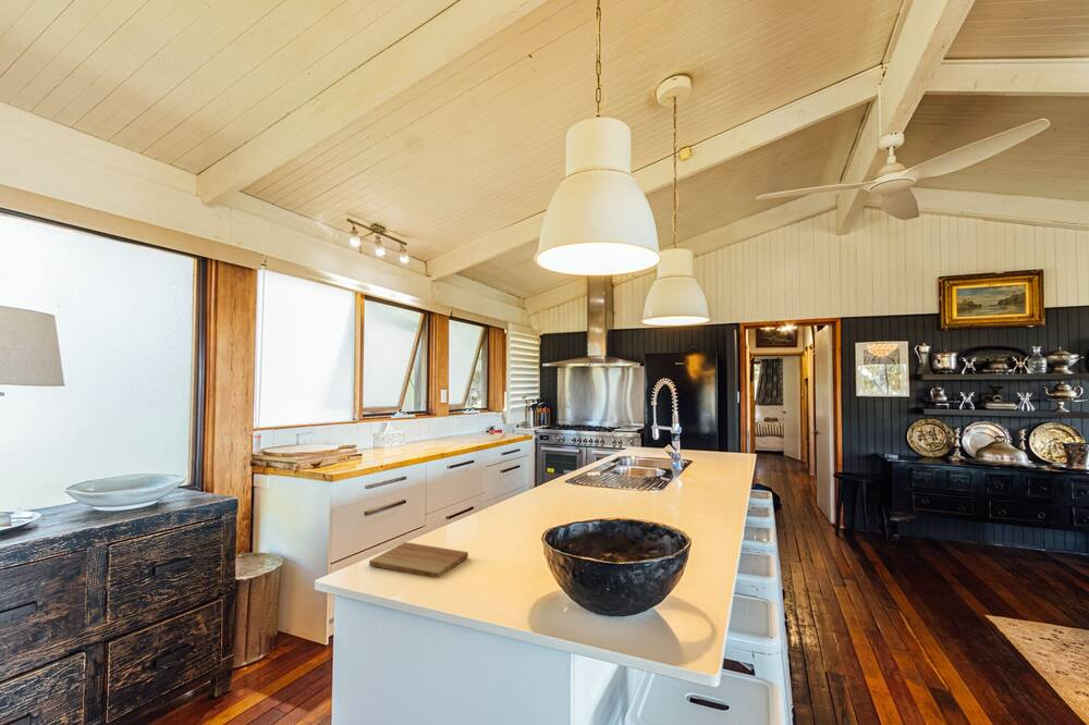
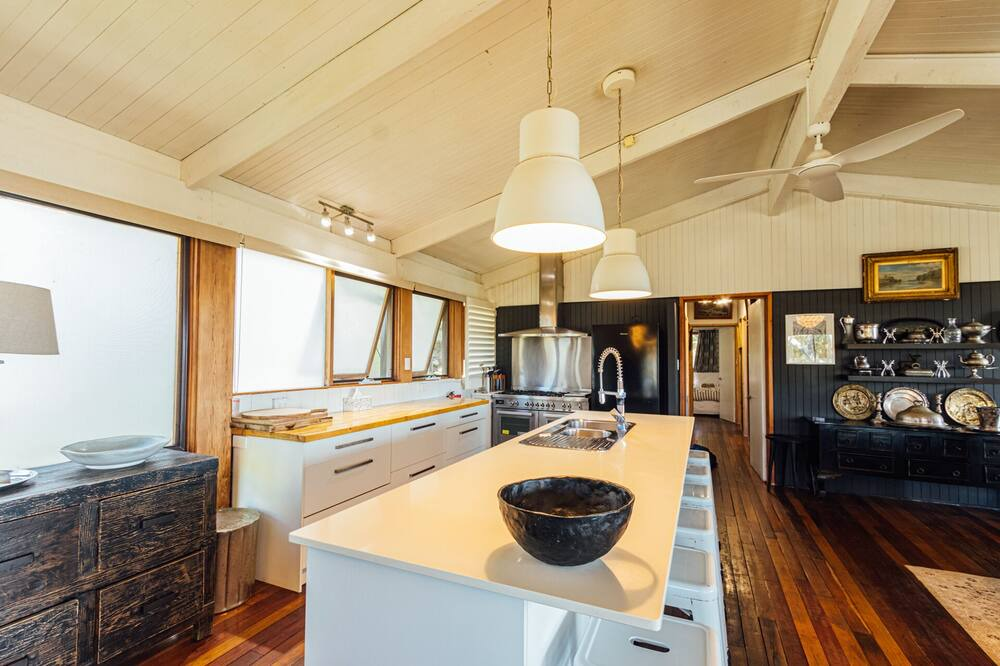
- cutting board [368,541,469,579]
